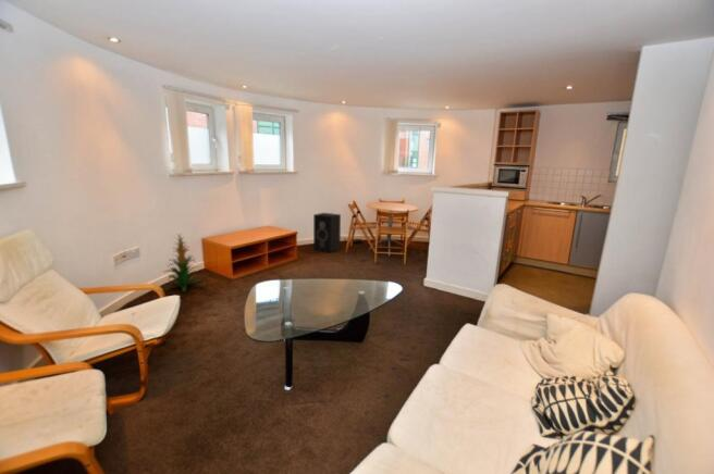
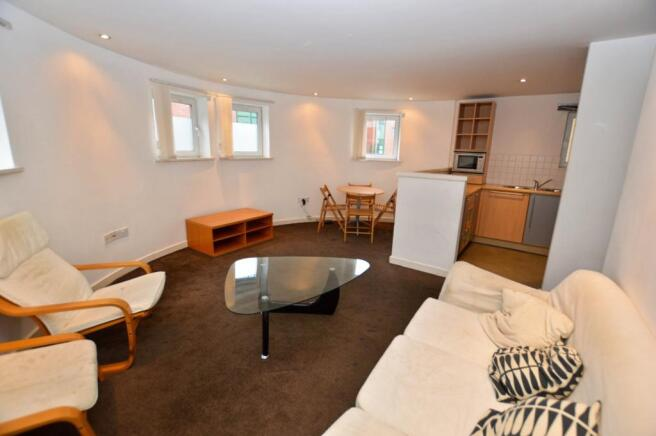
- speaker [312,212,342,253]
- indoor plant [161,232,205,292]
